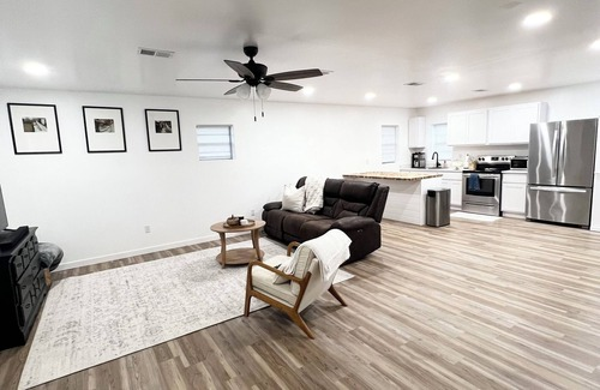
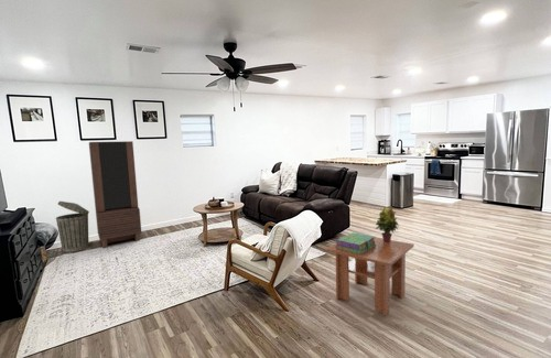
+ stack of books [336,231,376,254]
+ potted plant [375,206,400,243]
+ coffee table [326,236,415,317]
+ trash can [55,200,90,253]
+ bookcase [88,140,142,249]
